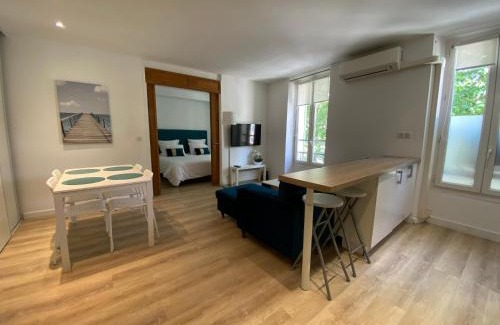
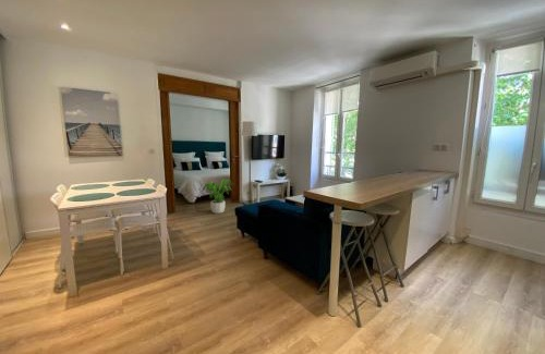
+ potted plant [198,178,237,215]
